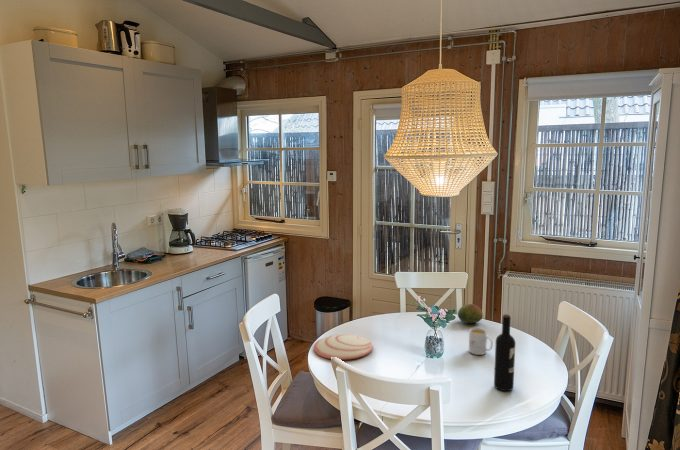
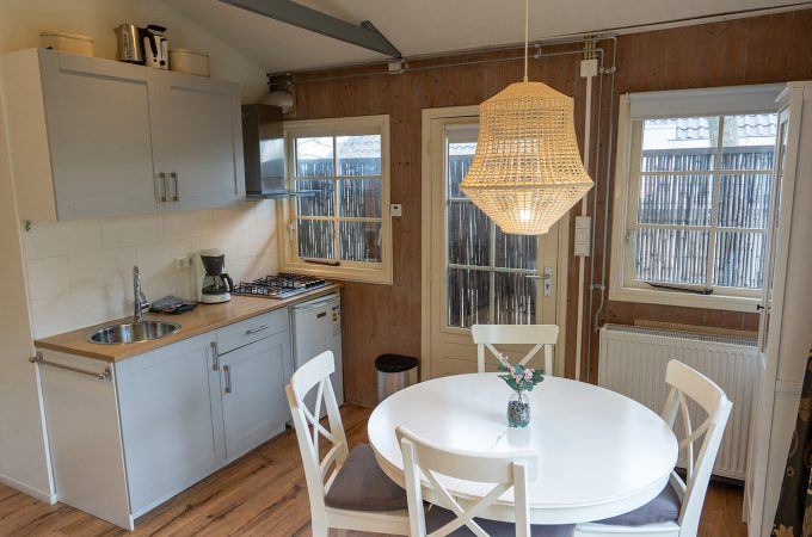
- mug [468,327,494,356]
- fruit [457,303,484,324]
- plate [313,333,374,361]
- wine bottle [493,313,517,392]
